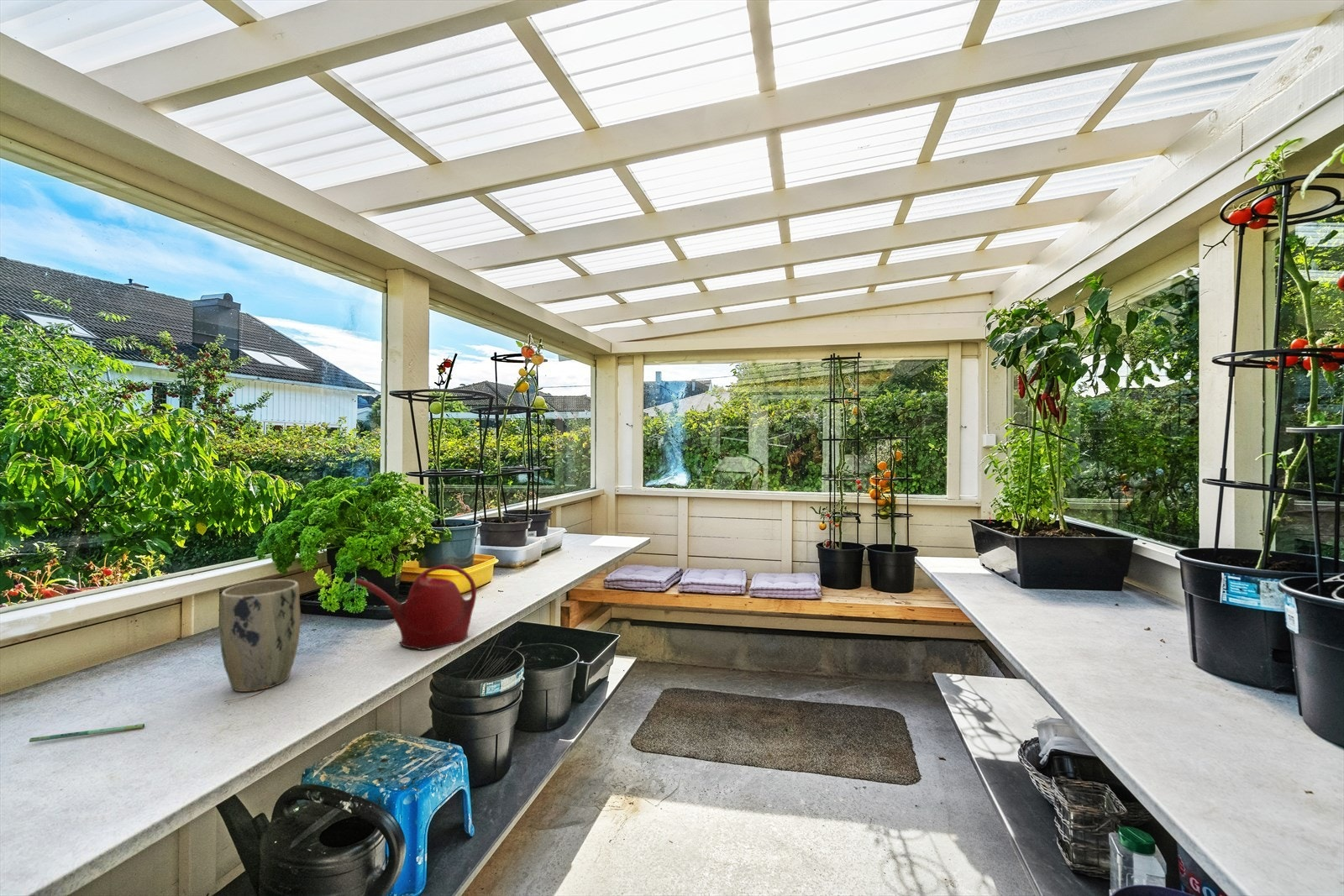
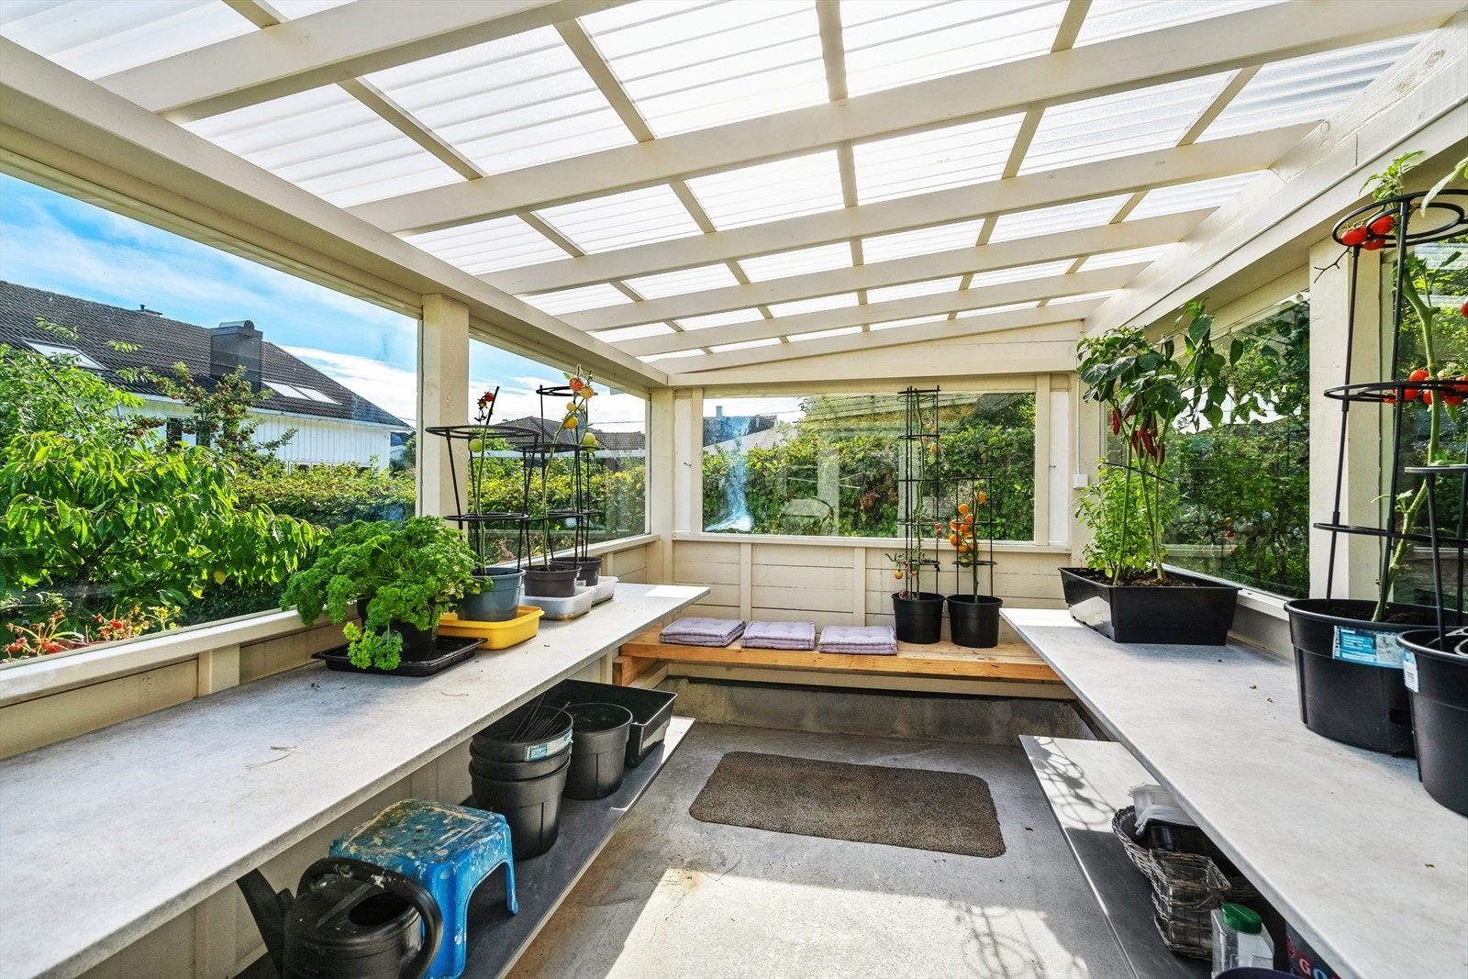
- watering can [352,563,477,652]
- plant pot [218,579,301,693]
- pen [29,723,145,743]
